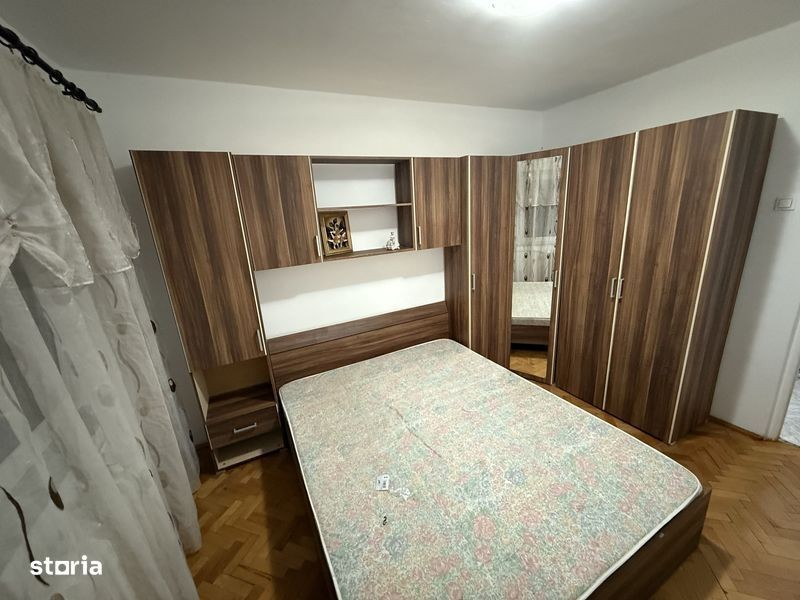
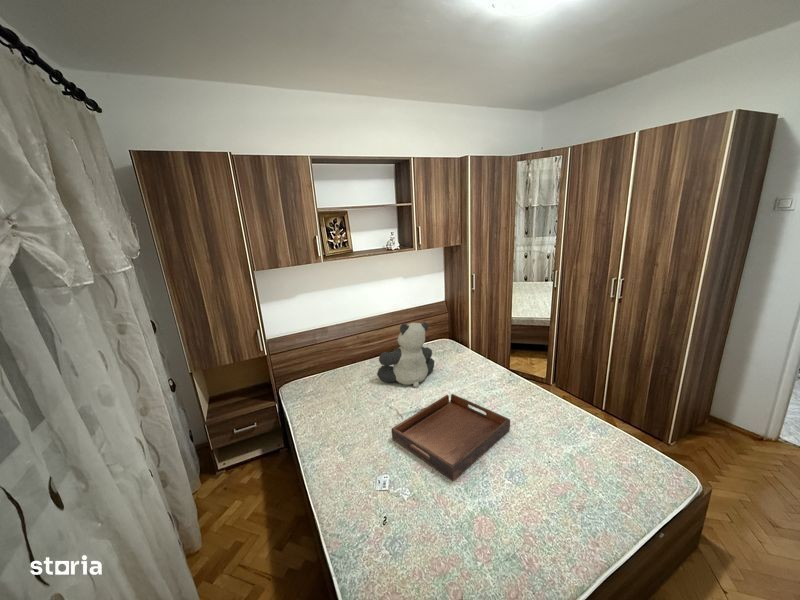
+ teddy bear [376,321,435,389]
+ serving tray [390,393,511,482]
